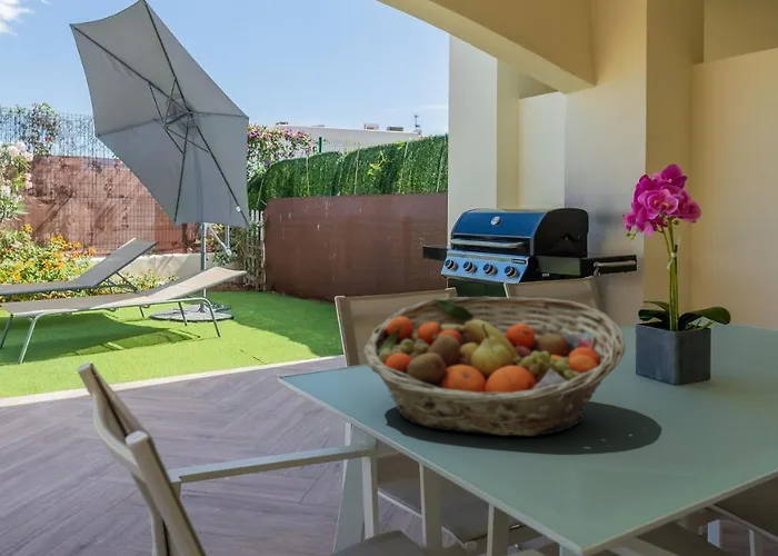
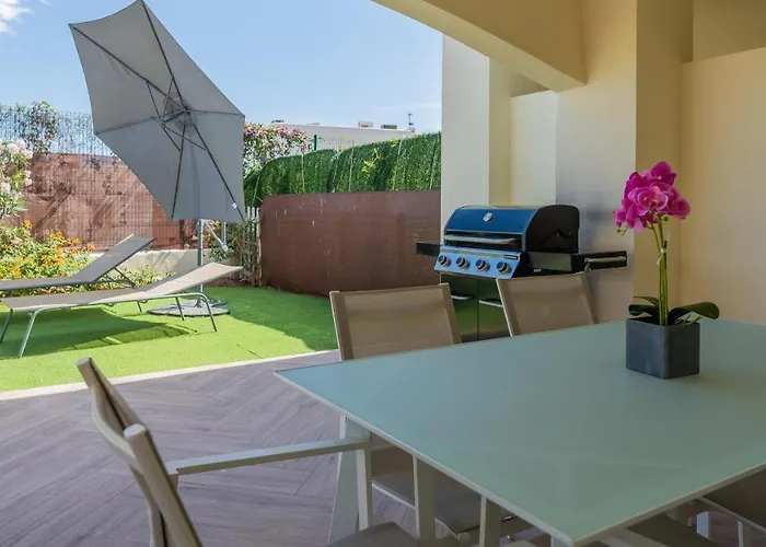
- fruit basket [362,296,627,437]
